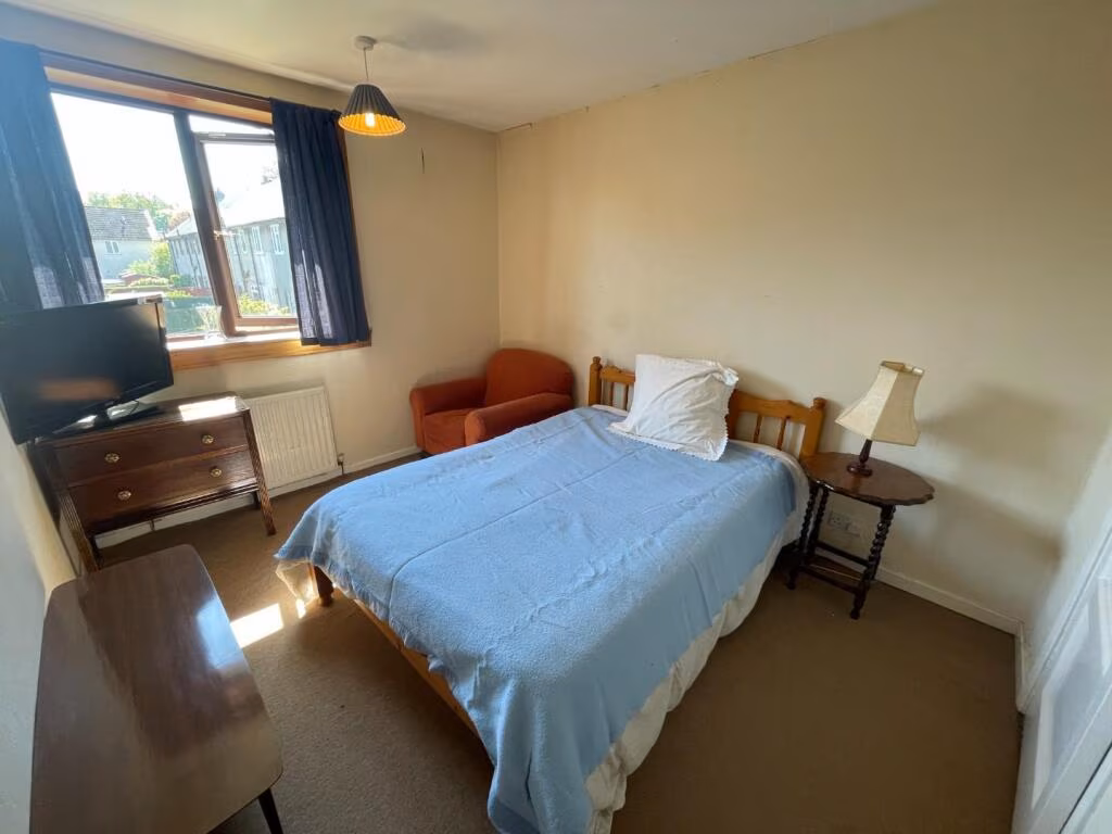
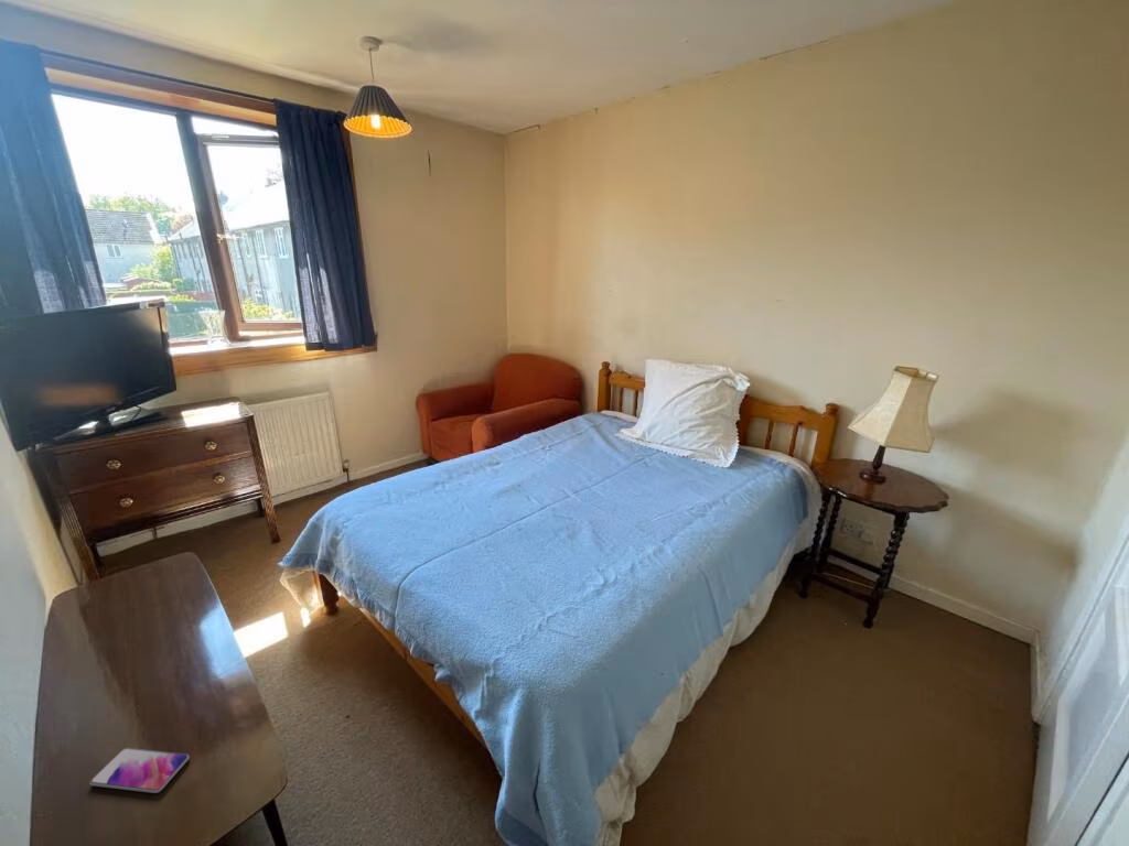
+ smartphone [88,747,191,794]
